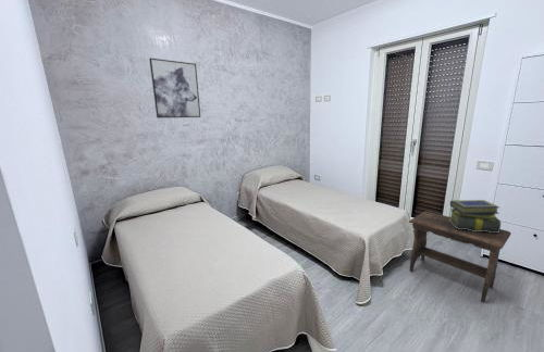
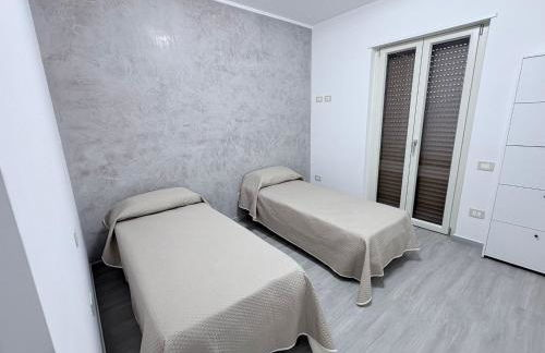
- footstool [408,210,512,303]
- wall art [148,58,201,120]
- stack of books [449,199,502,232]
